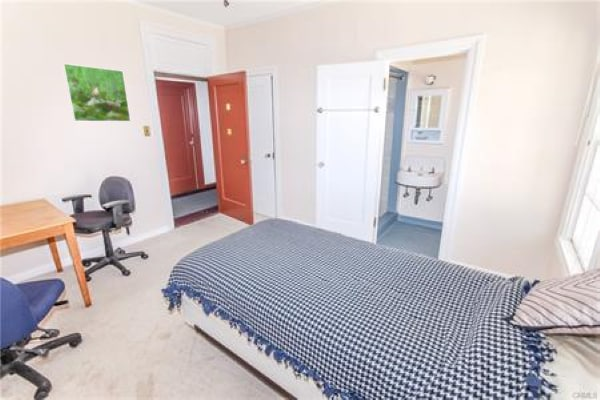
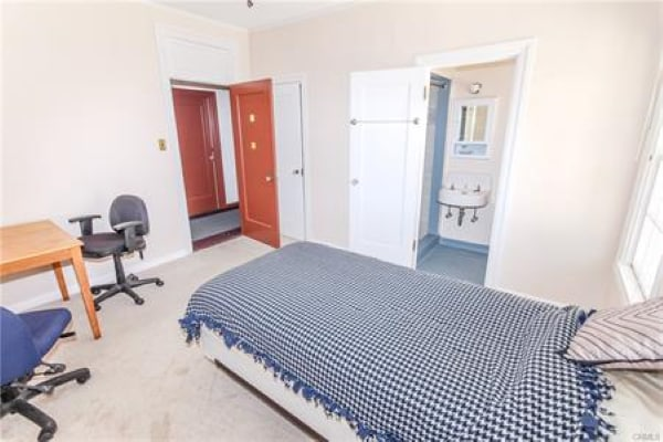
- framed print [61,62,132,122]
